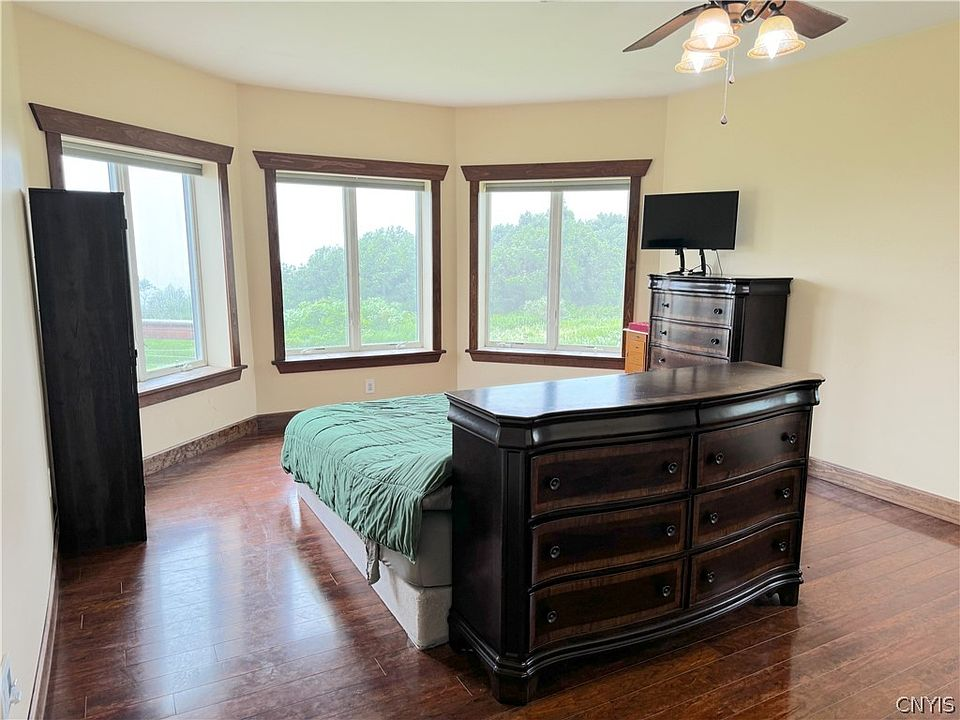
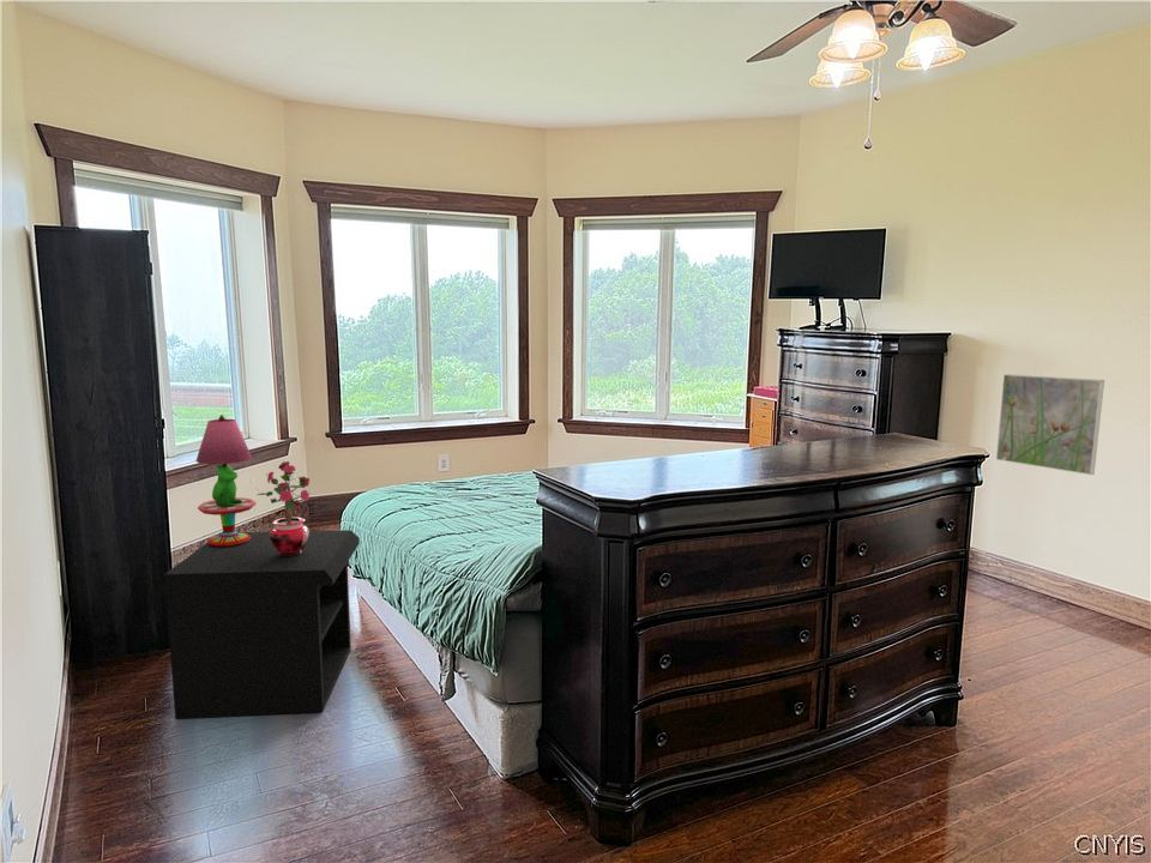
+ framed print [995,373,1105,476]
+ nightstand [163,529,361,720]
+ table lamp [195,414,257,547]
+ potted plant [257,460,311,556]
